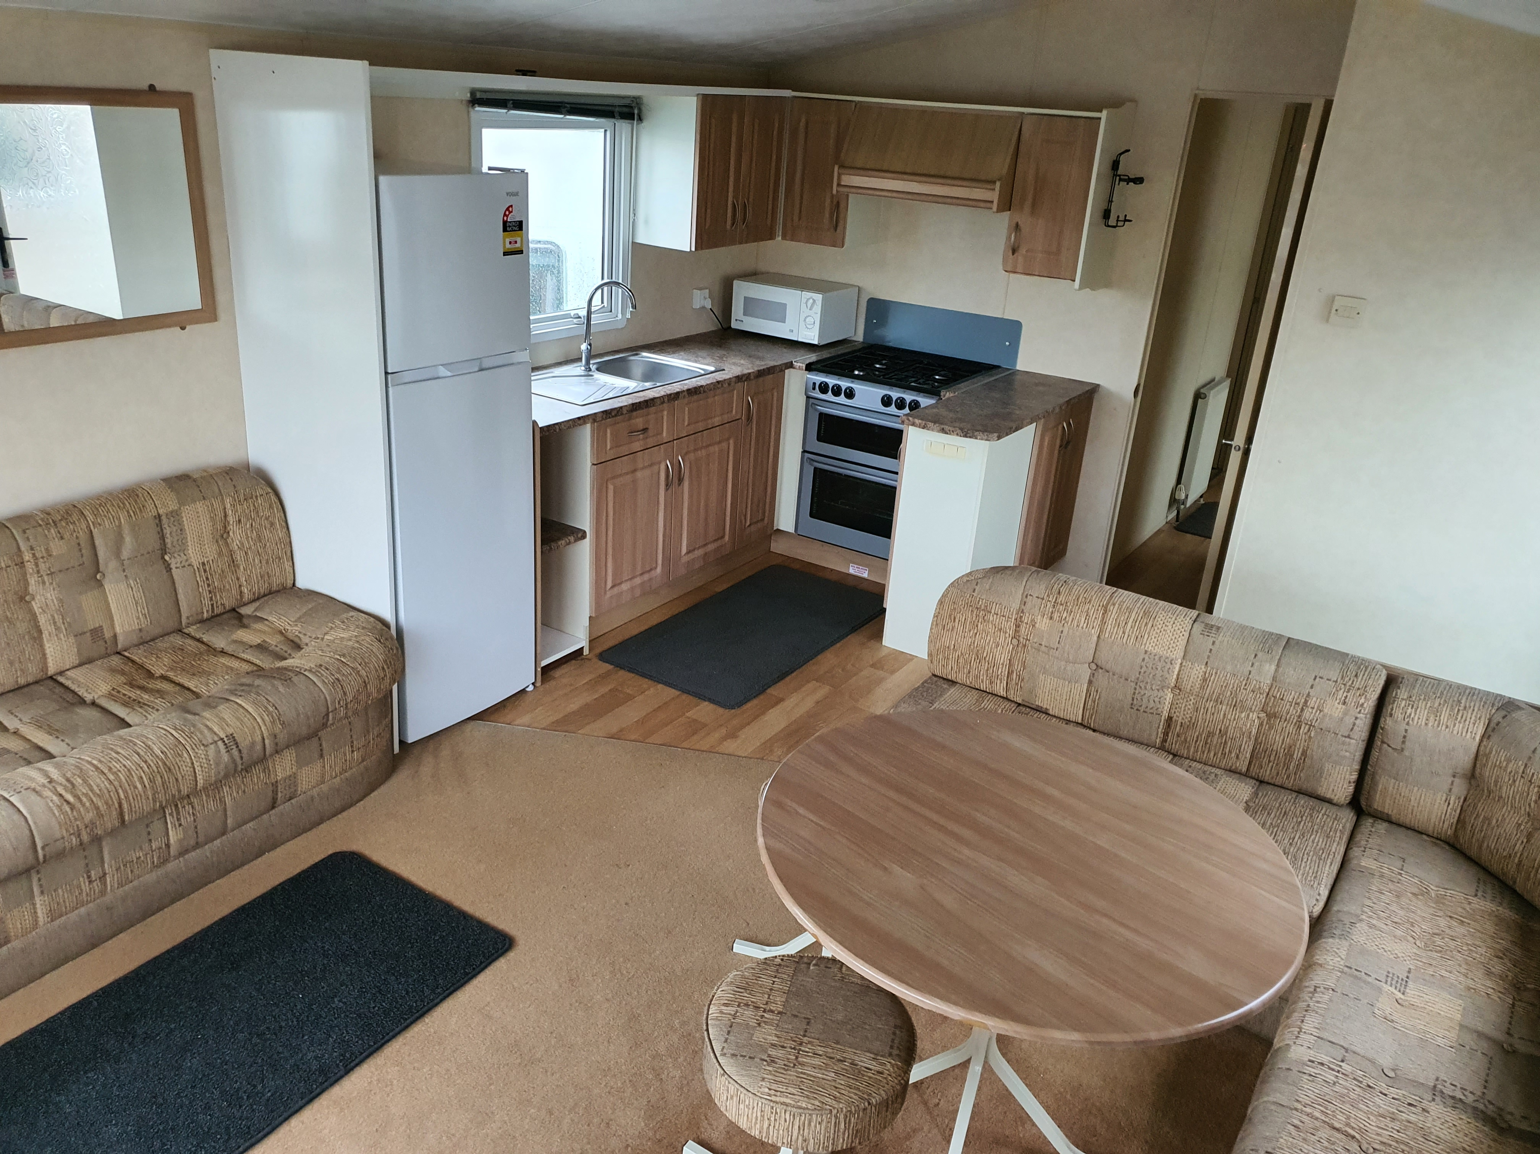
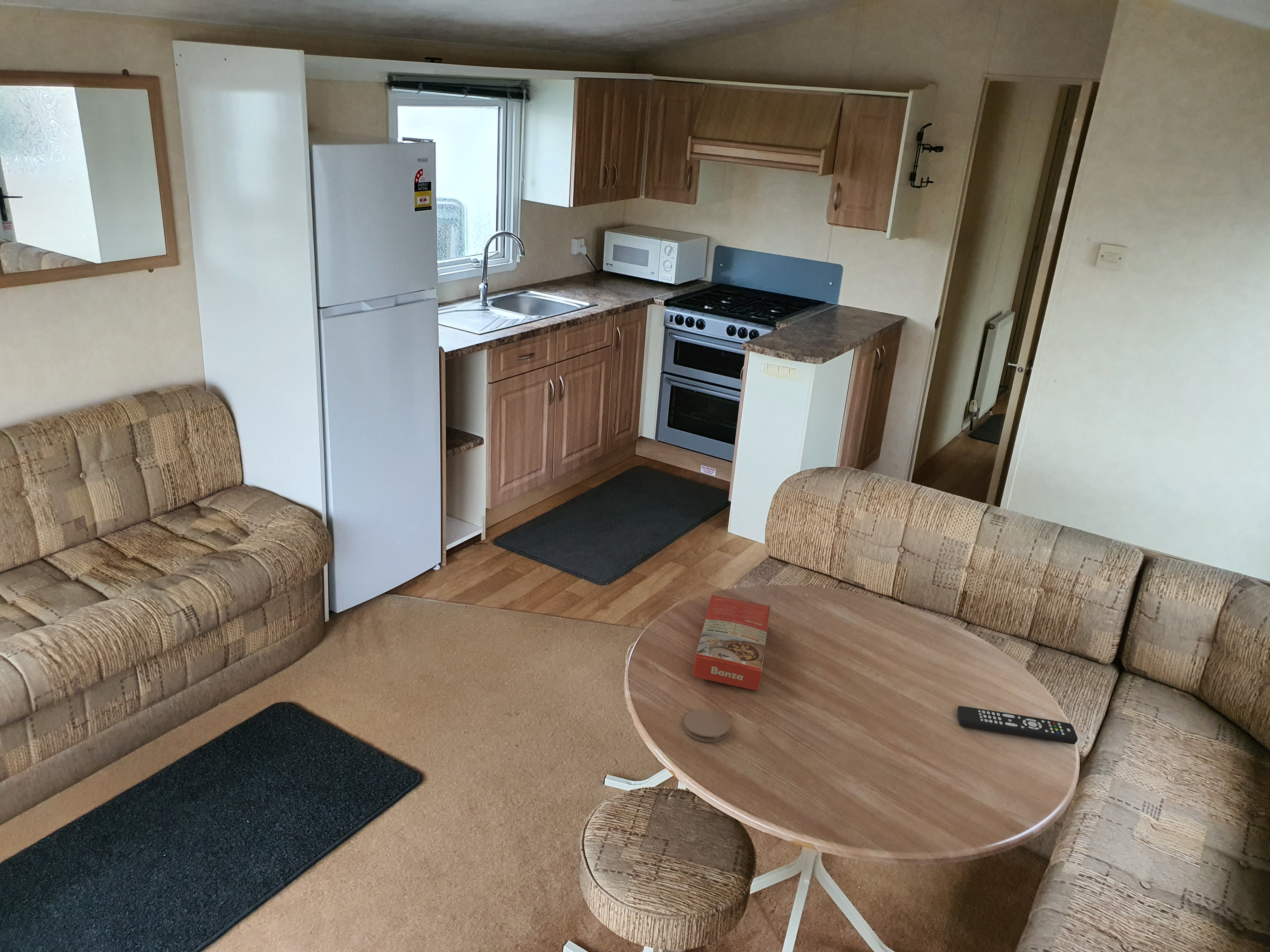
+ remote control [957,705,1078,745]
+ coaster [683,709,730,742]
+ macaroni box [692,595,770,691]
